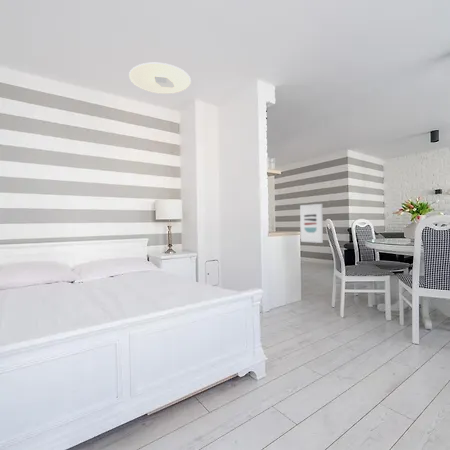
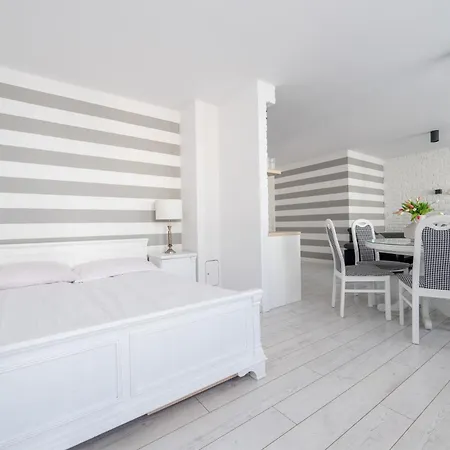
- ceiling light [128,62,192,95]
- wall art [299,203,324,244]
